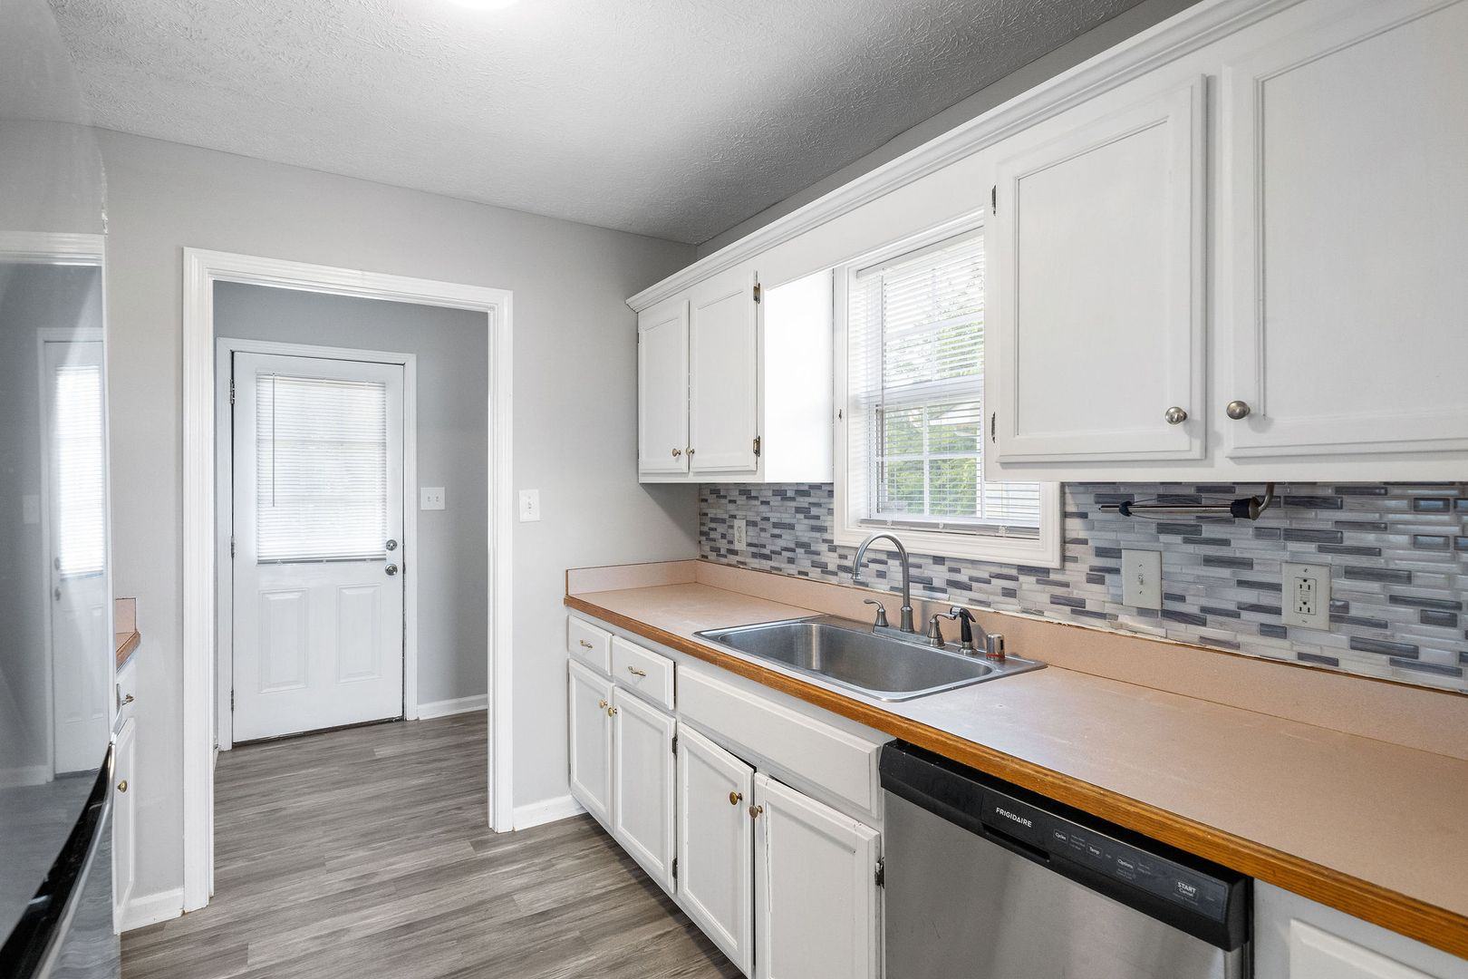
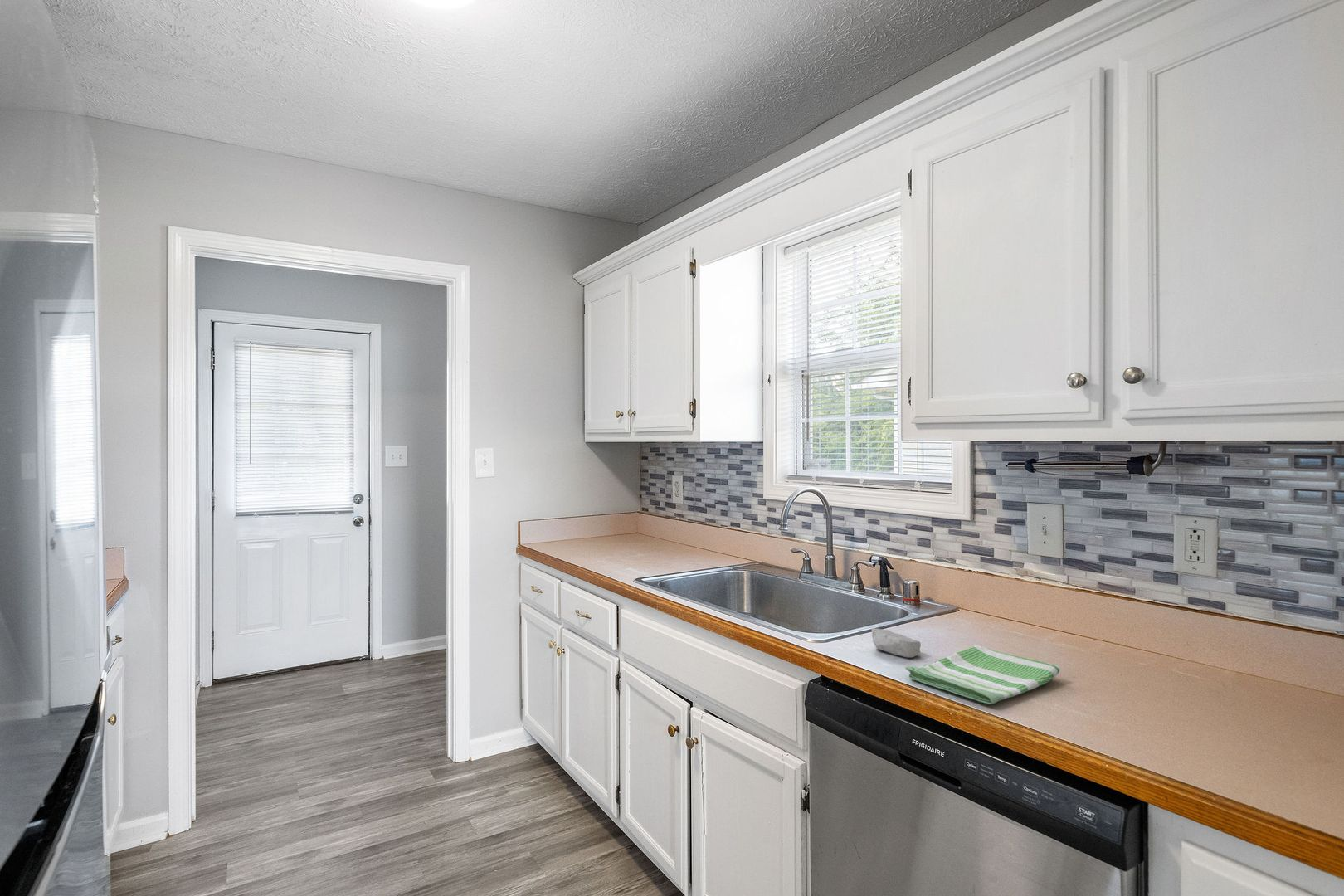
+ dish towel [905,645,1061,705]
+ soap bar [871,627,922,659]
